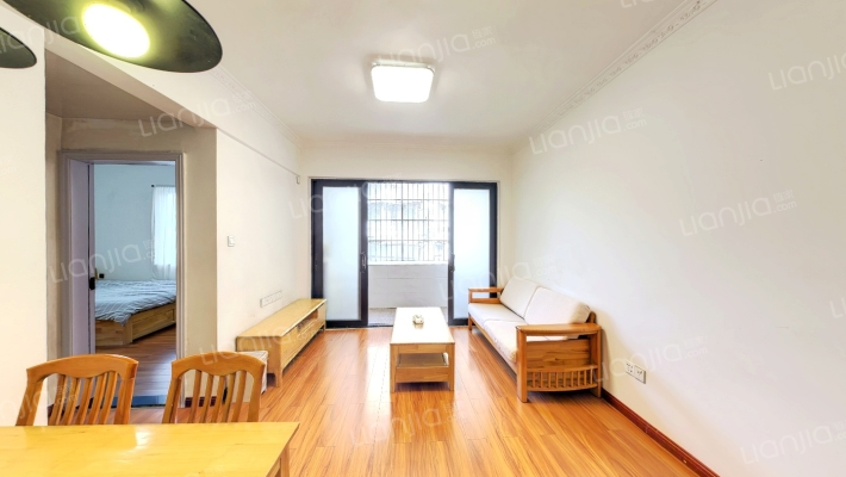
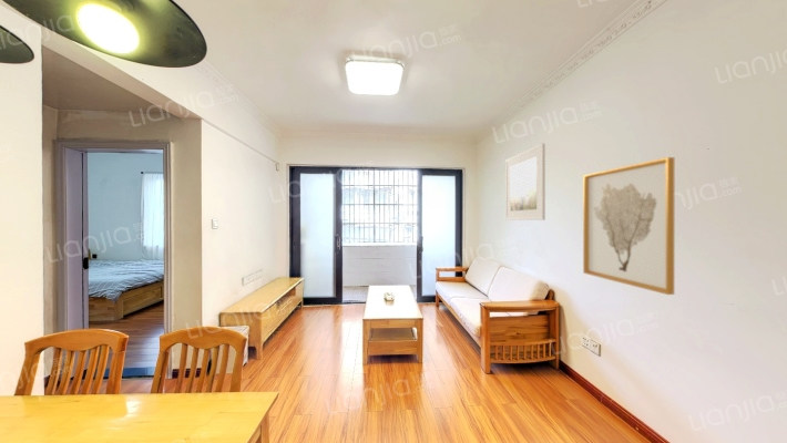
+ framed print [504,142,546,222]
+ wall art [582,156,675,296]
